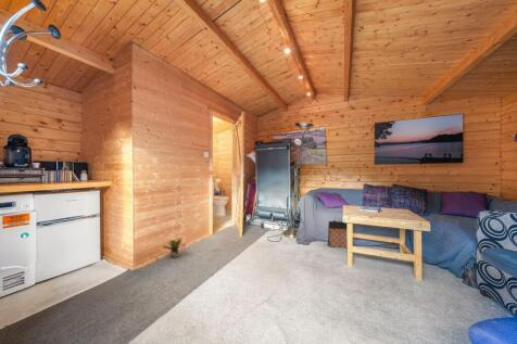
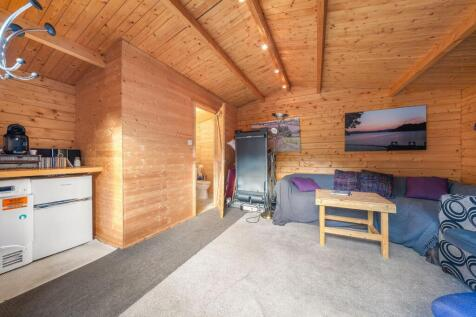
- potted plant [162,238,188,259]
- bag [327,219,348,249]
